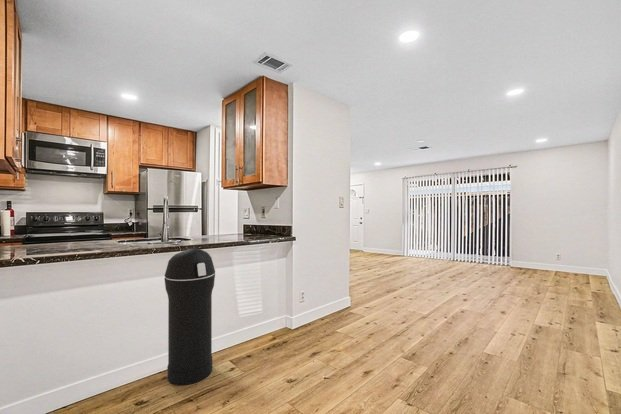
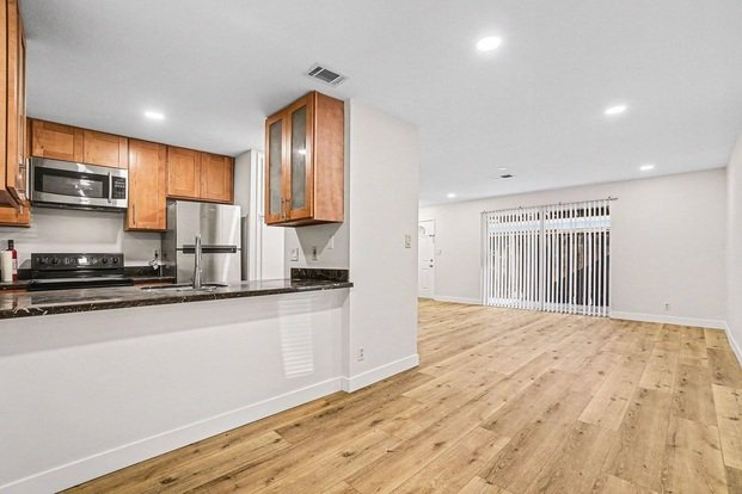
- trash can [164,247,216,386]
